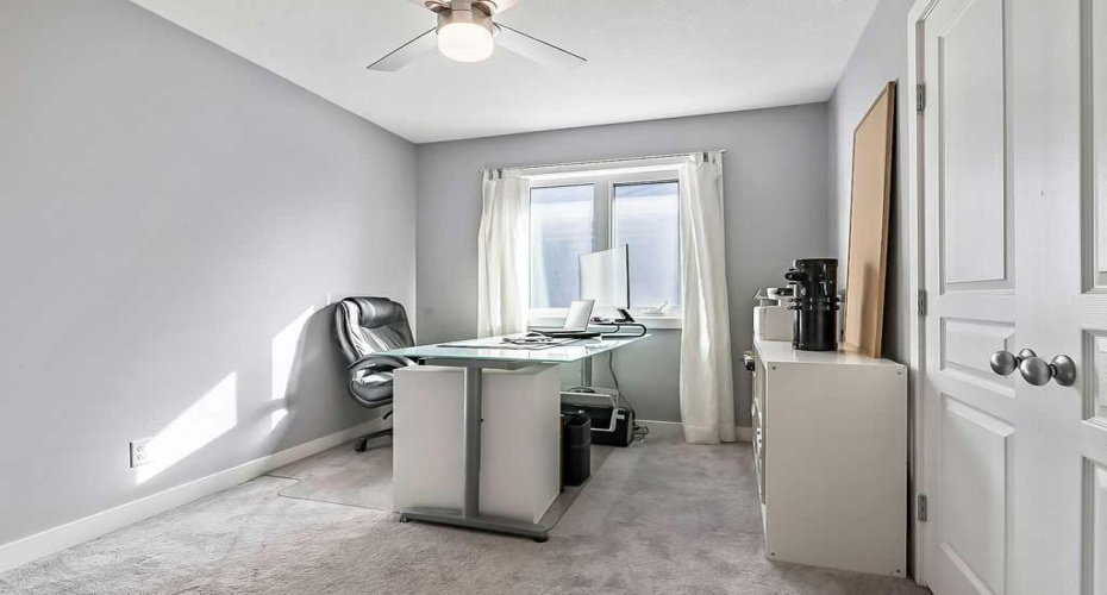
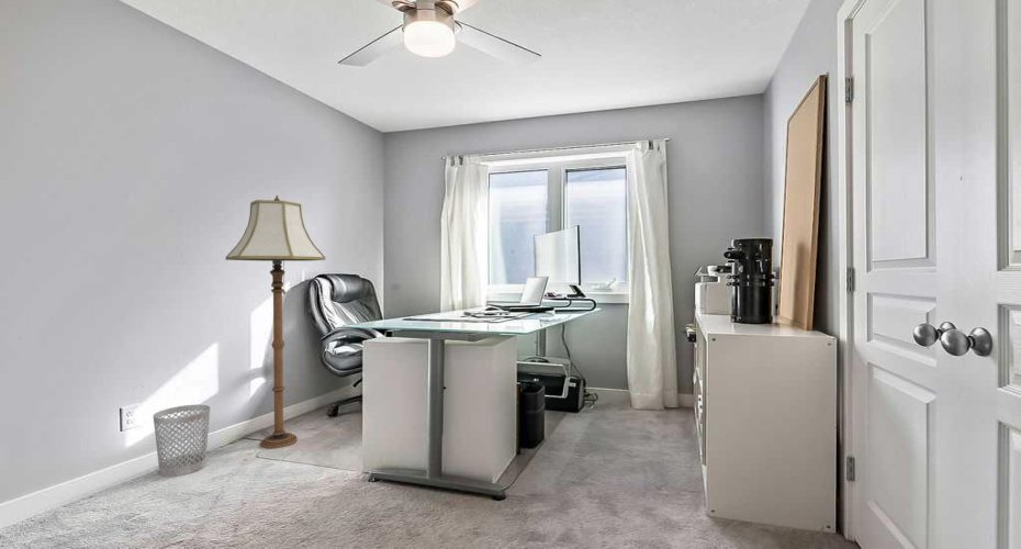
+ floor lamp [225,194,326,450]
+ wastebasket [153,404,211,478]
